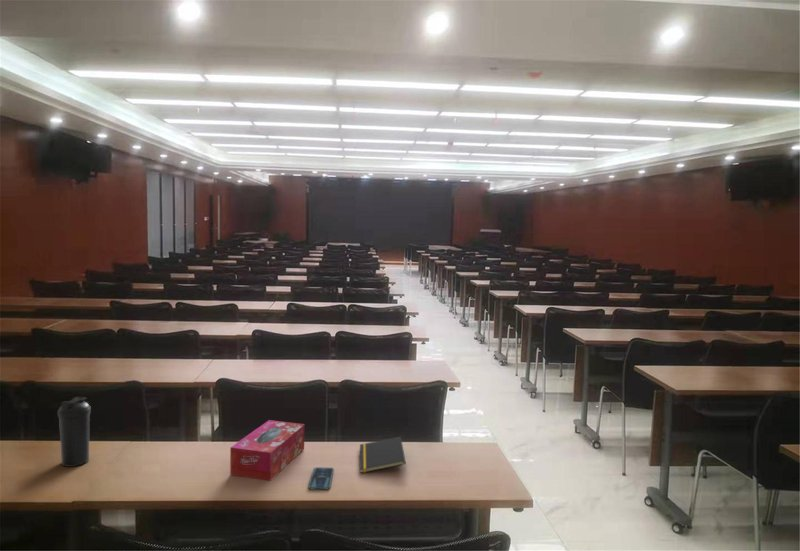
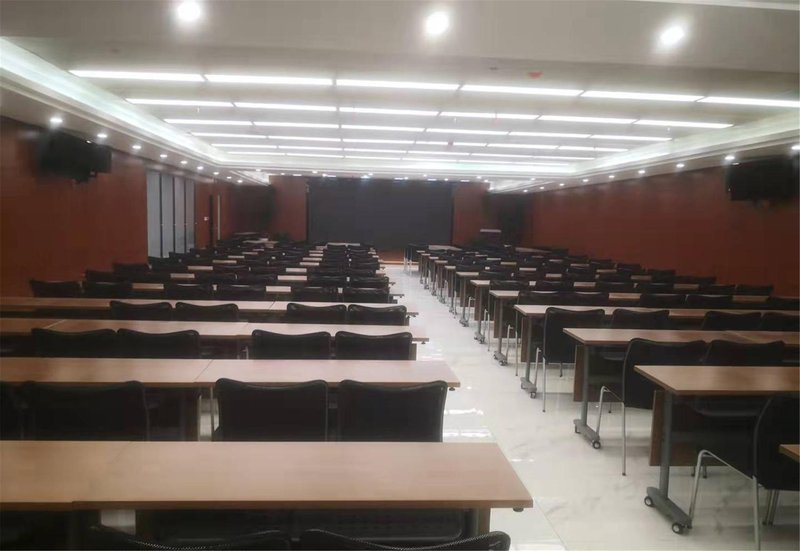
- smartphone [307,466,335,490]
- water bottle [57,396,92,468]
- tissue box [229,419,306,482]
- notepad [359,436,407,474]
